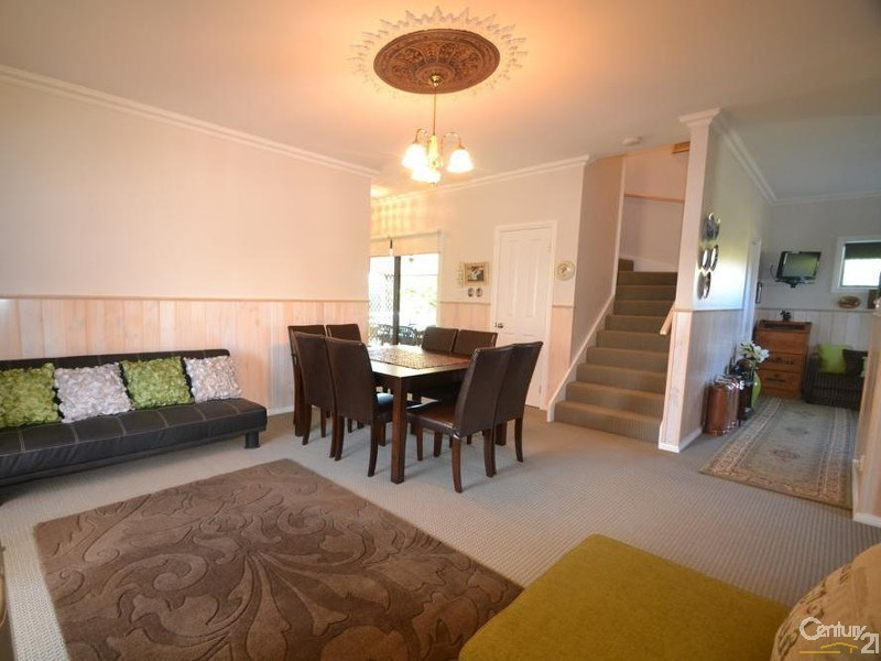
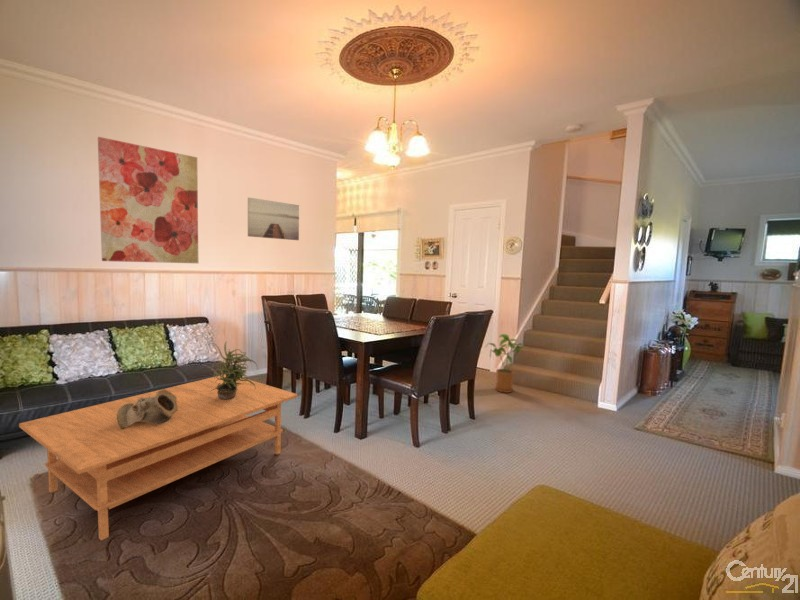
+ house plant [484,333,525,394]
+ coffee table [18,374,299,541]
+ potted plant [208,340,259,400]
+ wall art [97,136,199,264]
+ wall art [247,196,300,241]
+ decorative bowl [117,388,178,429]
